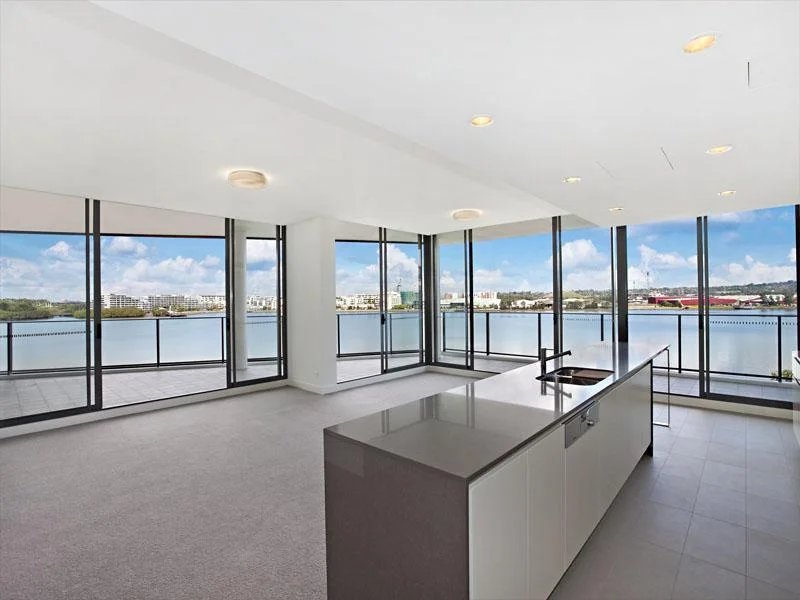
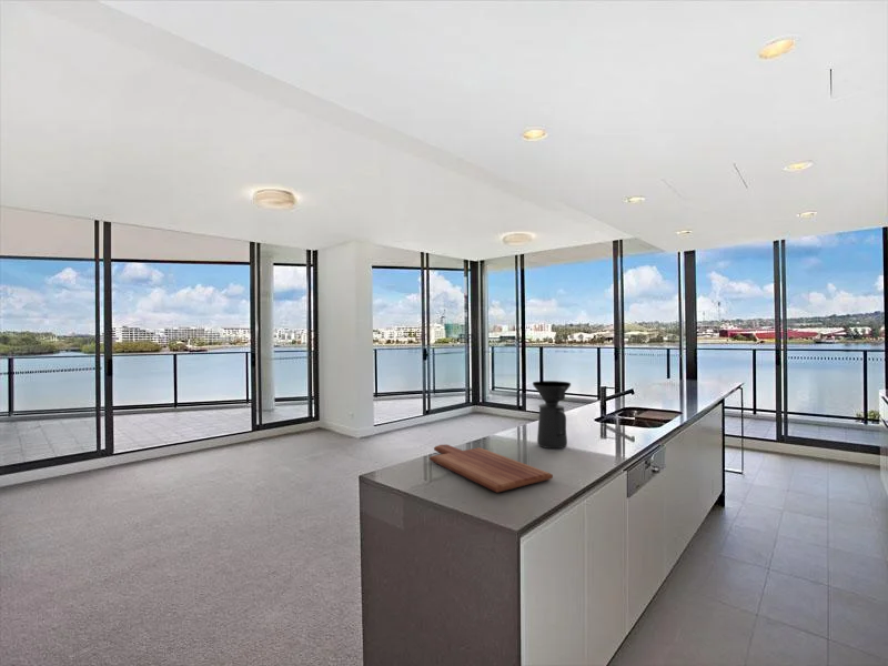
+ coffee maker [532,380,572,450]
+ cutting board [428,443,554,494]
